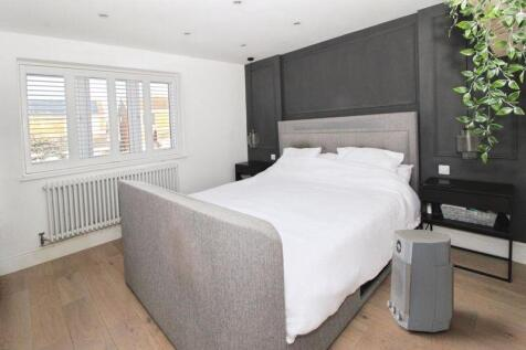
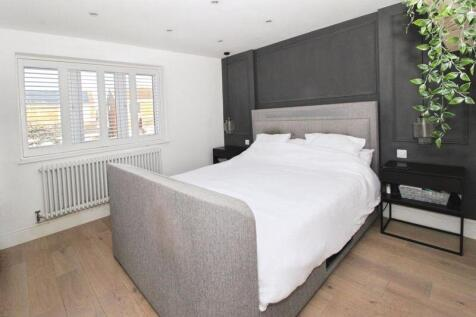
- air purifier [387,229,455,333]
